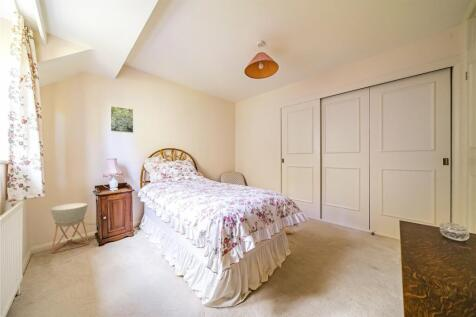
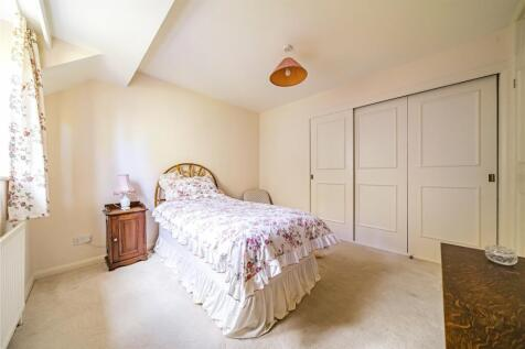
- planter [50,202,90,254]
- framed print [109,105,134,134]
